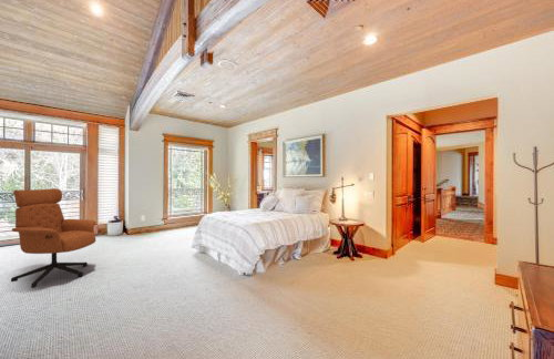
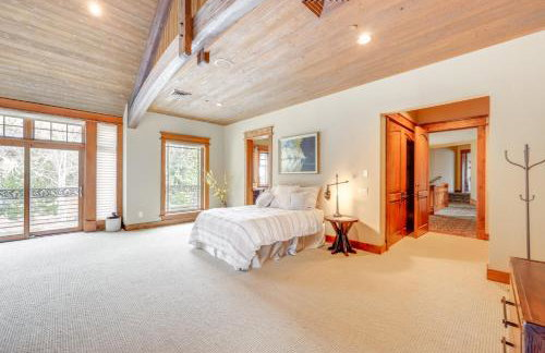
- armchair [10,187,96,289]
